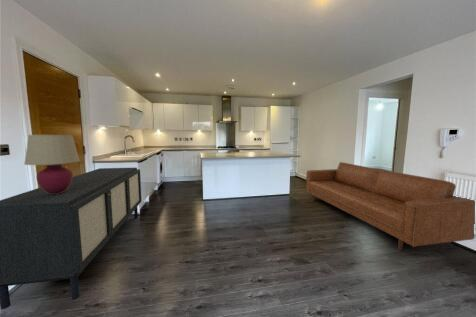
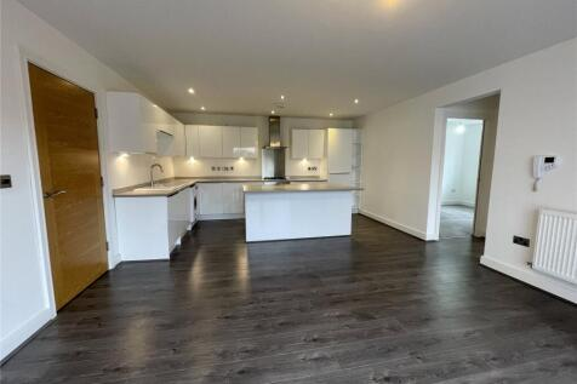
- table lamp [23,133,81,194]
- sofa [305,161,476,251]
- sideboard [0,167,143,310]
